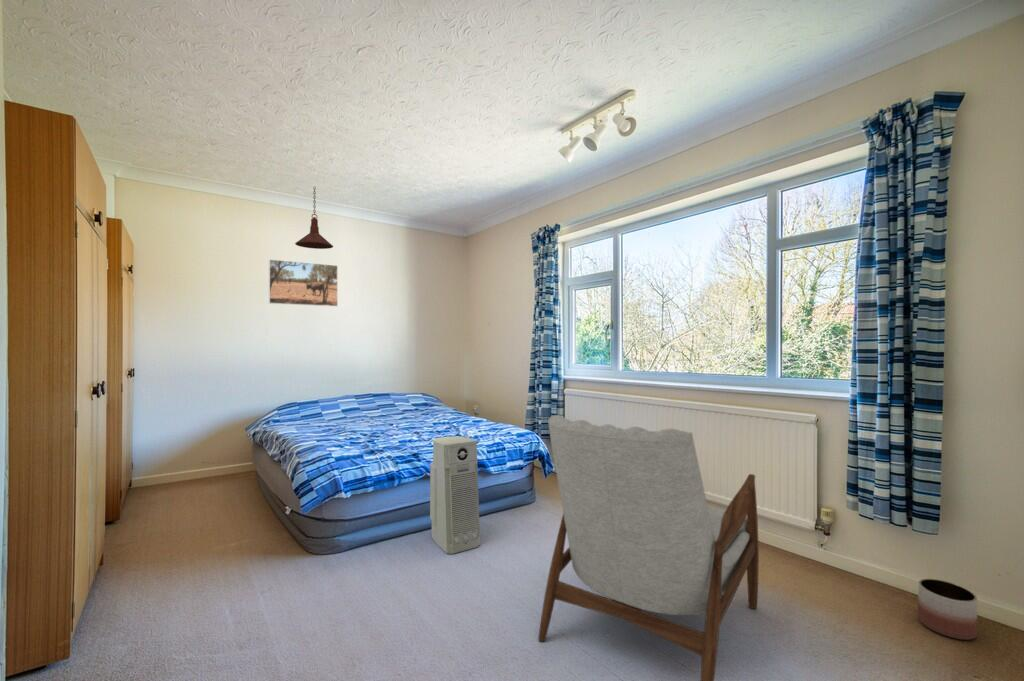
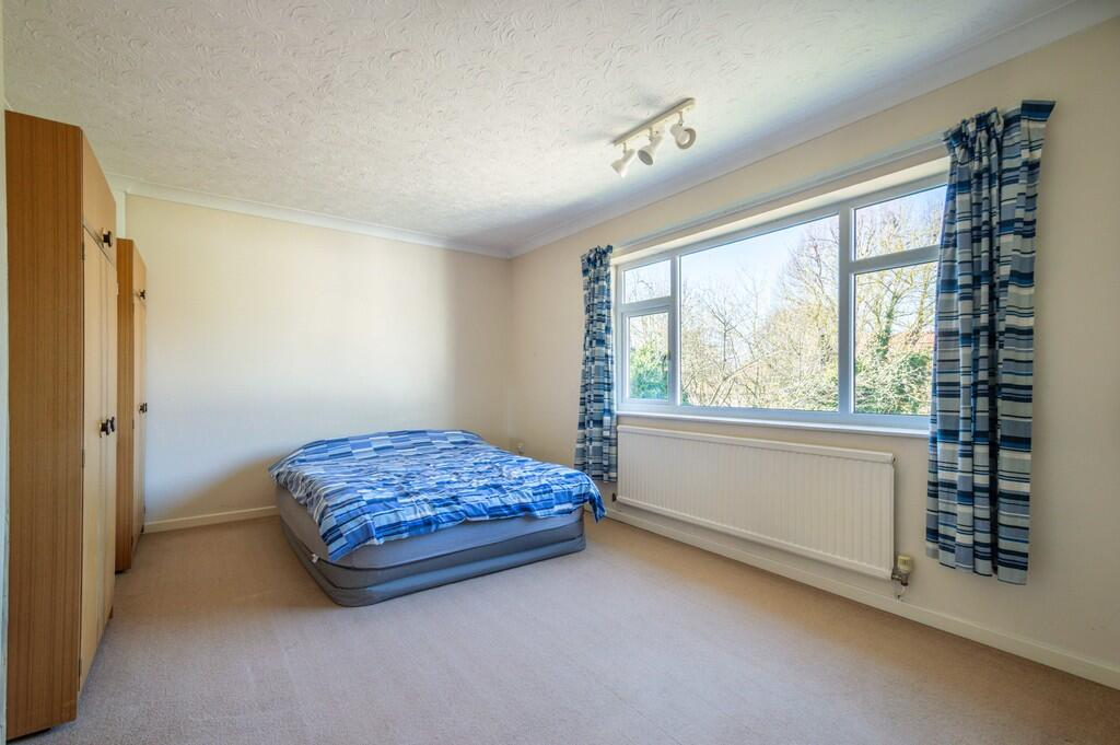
- armchair [537,414,760,681]
- pendant light [294,186,334,250]
- planter [917,578,978,641]
- air purifier [429,436,481,555]
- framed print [268,258,339,307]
